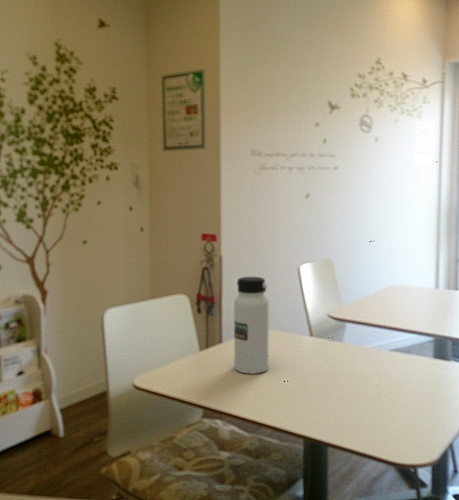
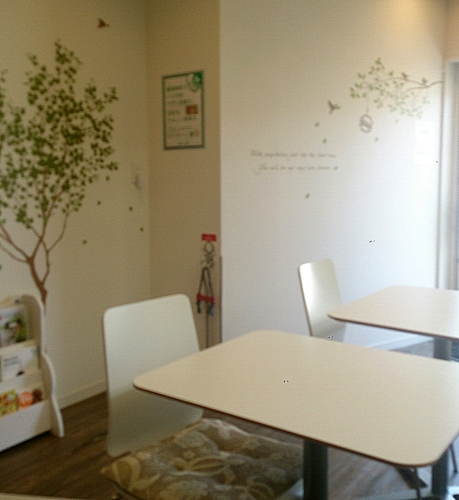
- water bottle [233,276,270,375]
